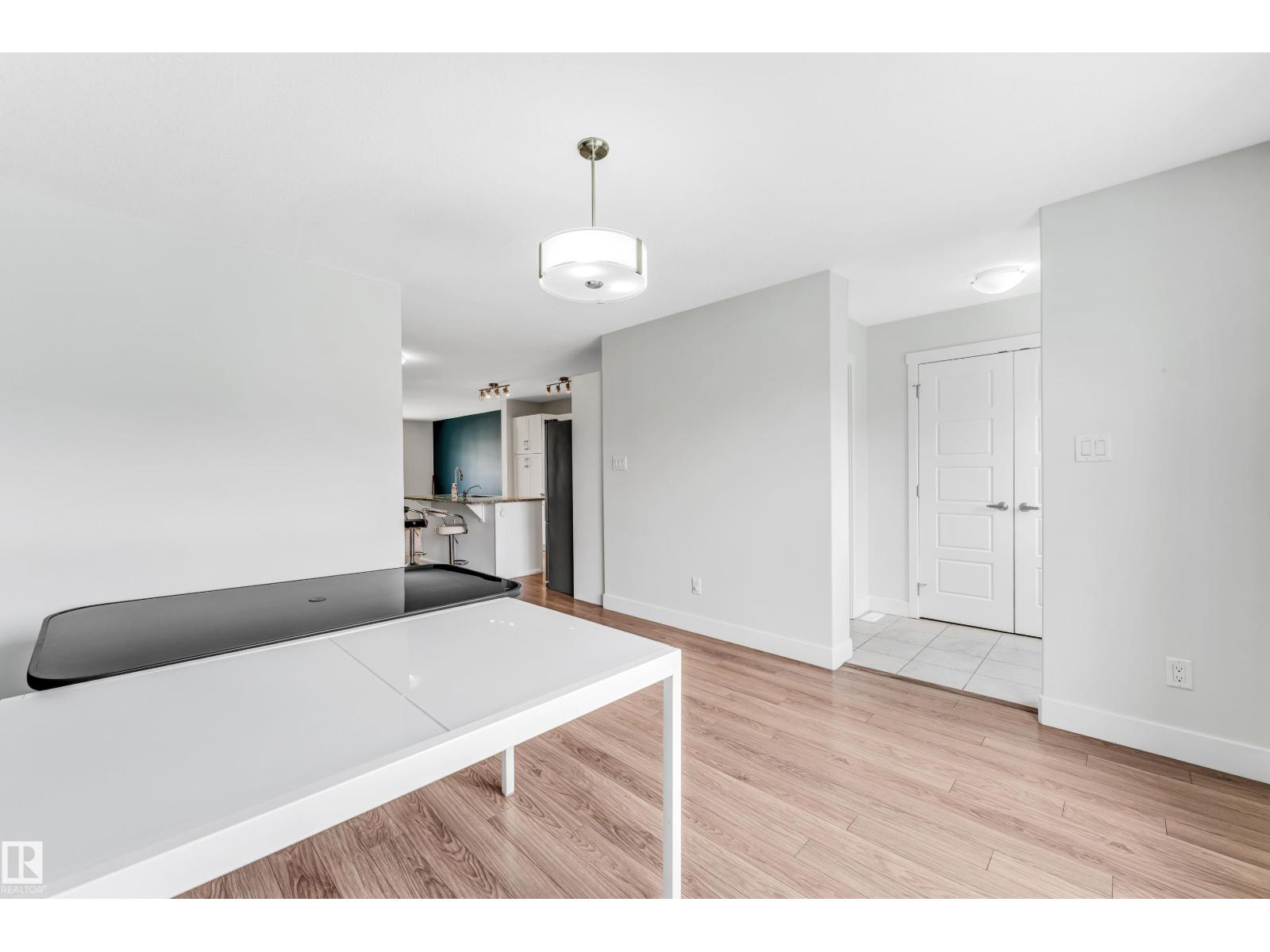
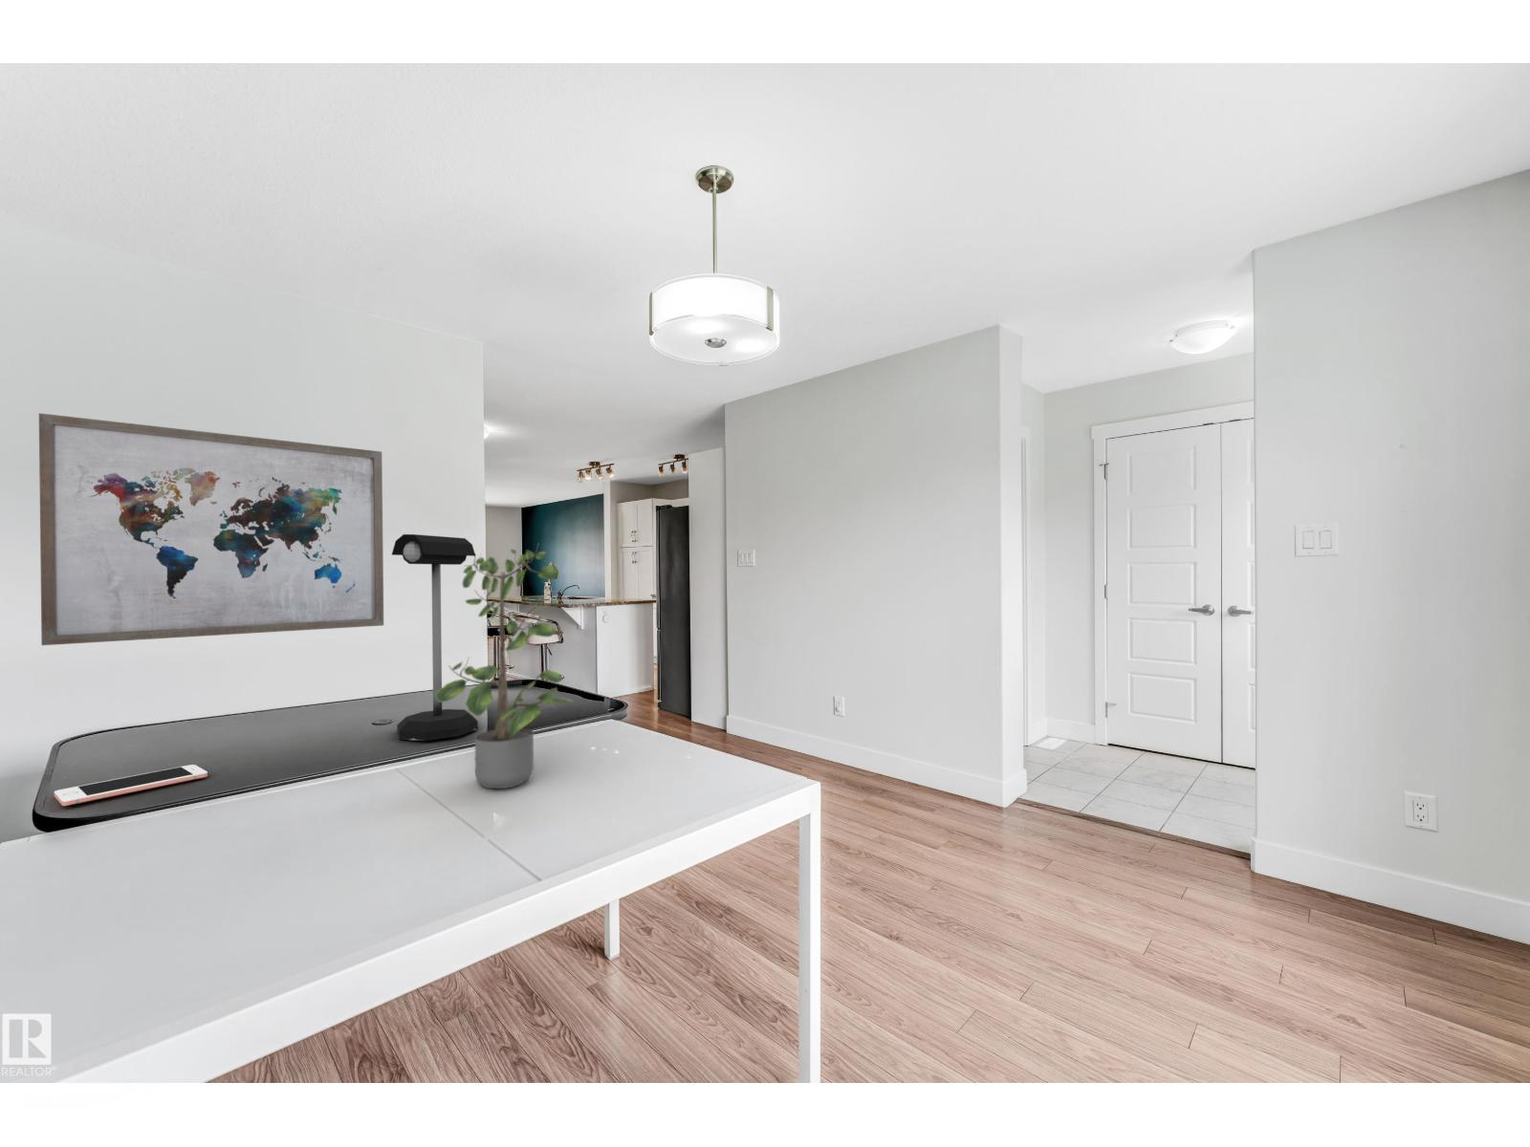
+ cell phone [53,764,208,807]
+ potted plant [436,543,578,789]
+ mailbox [392,534,479,742]
+ wall art [39,412,384,646]
